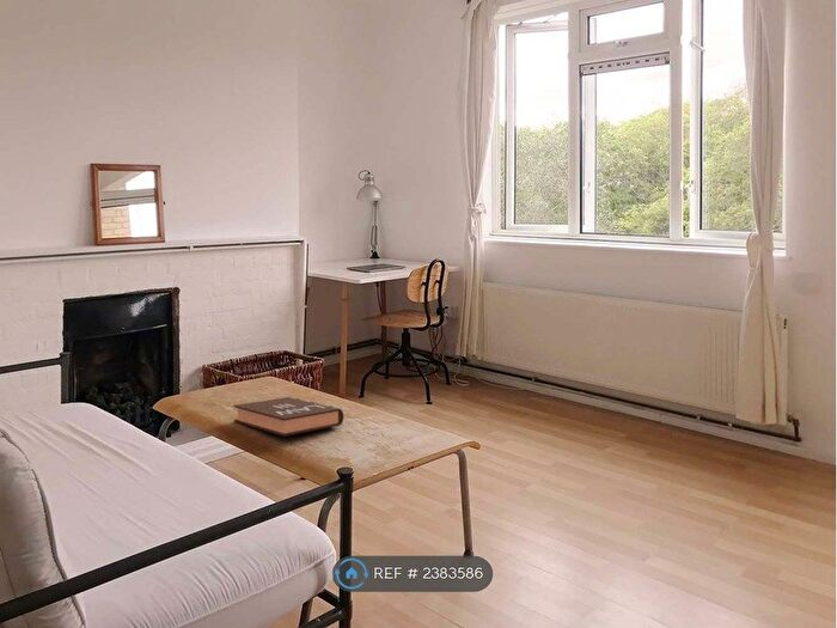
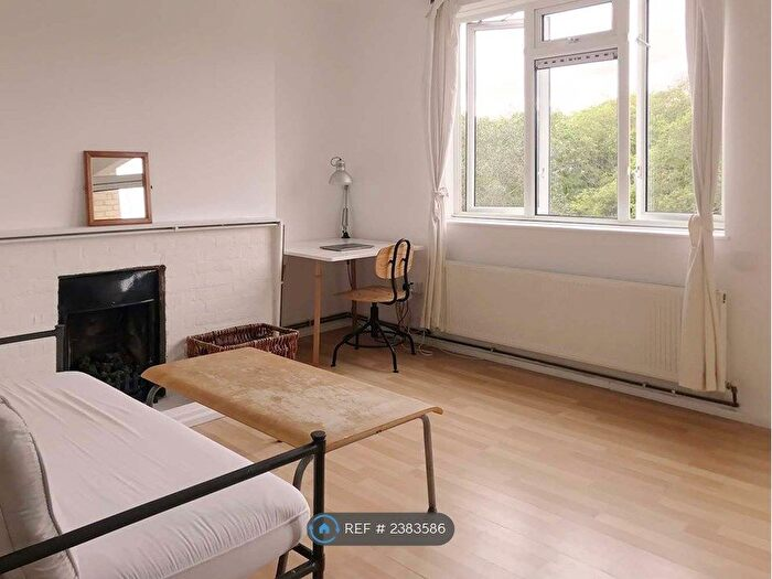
- book [233,396,344,438]
